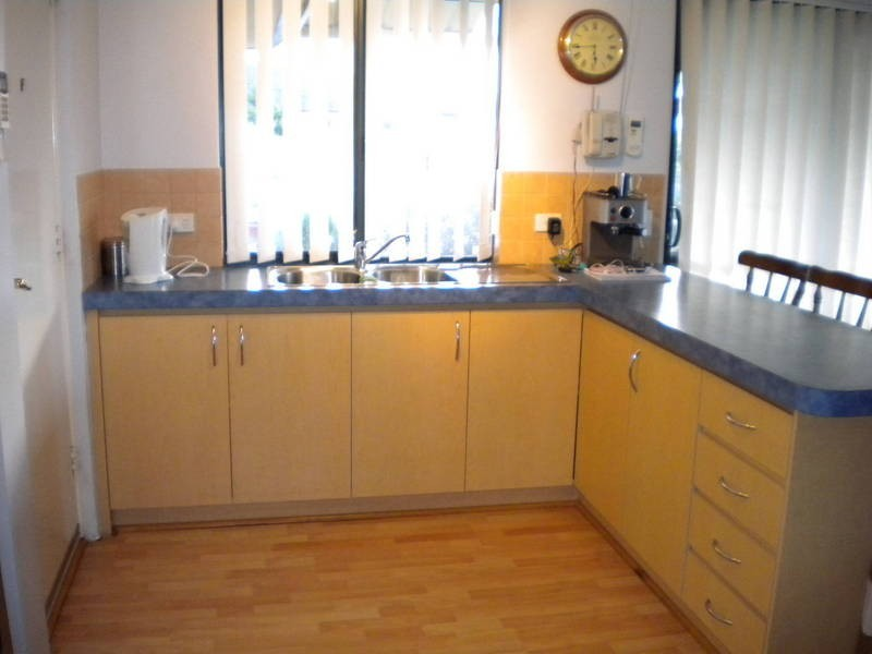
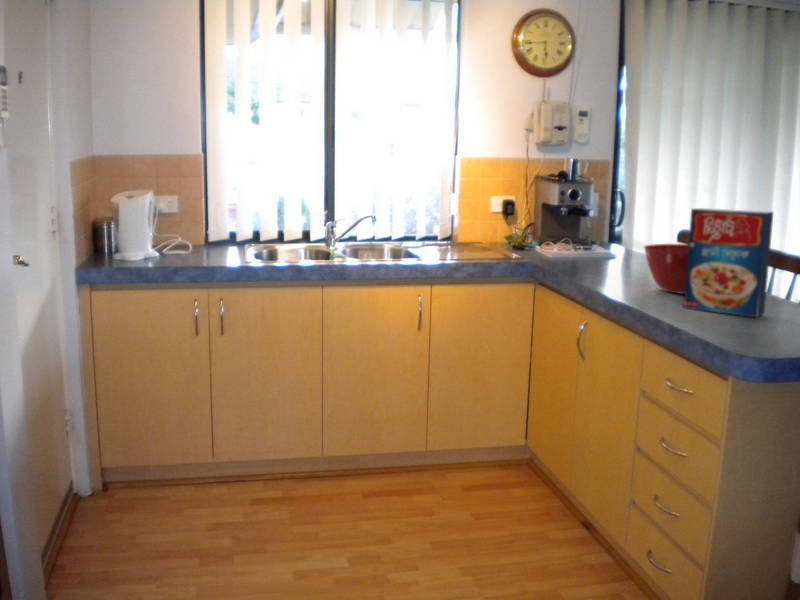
+ cereal box [683,207,775,318]
+ mixing bowl [643,243,689,295]
